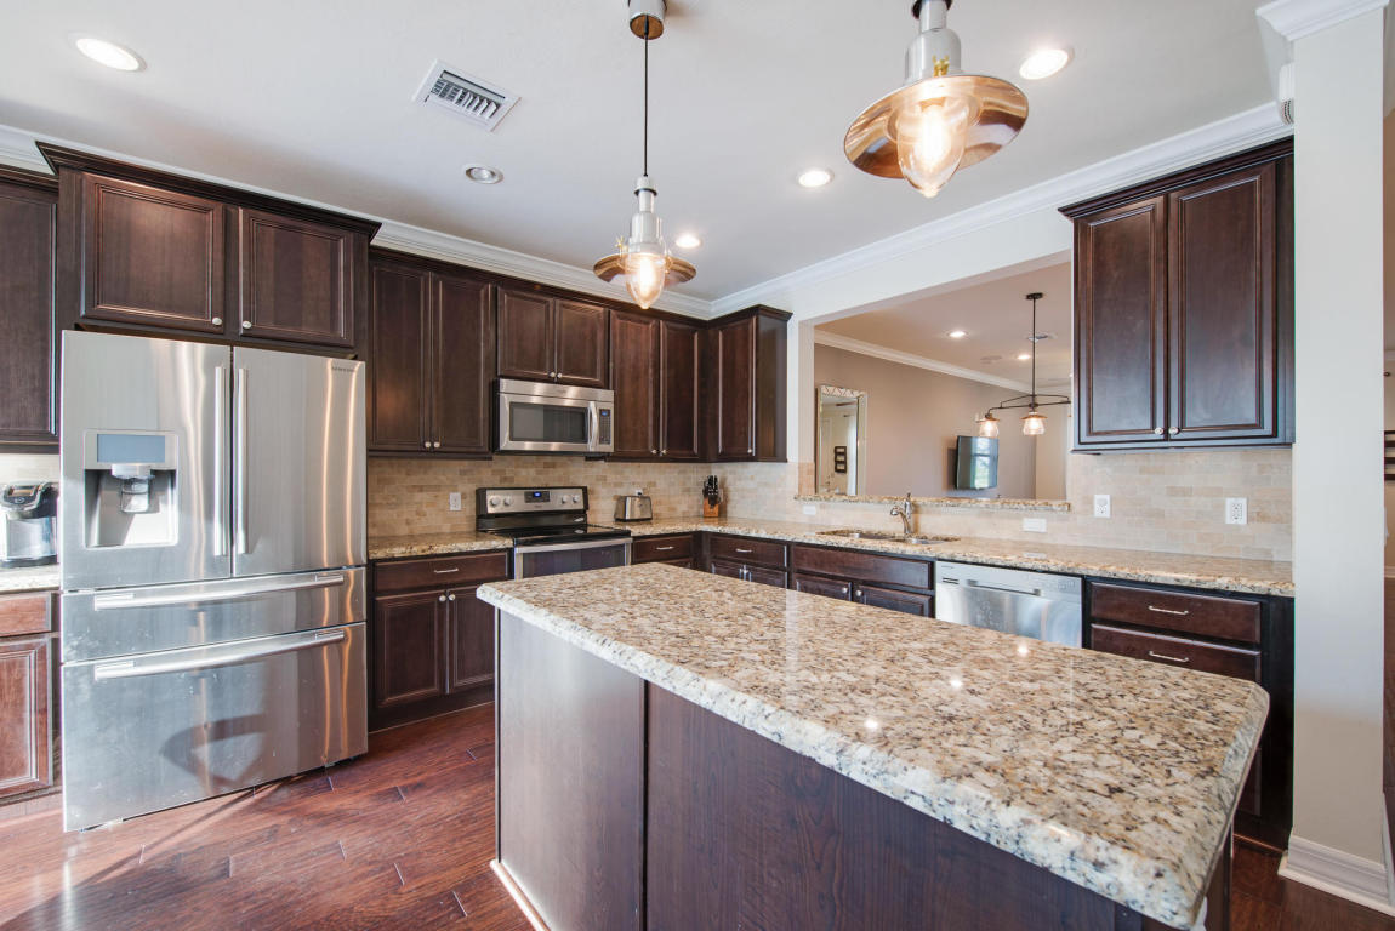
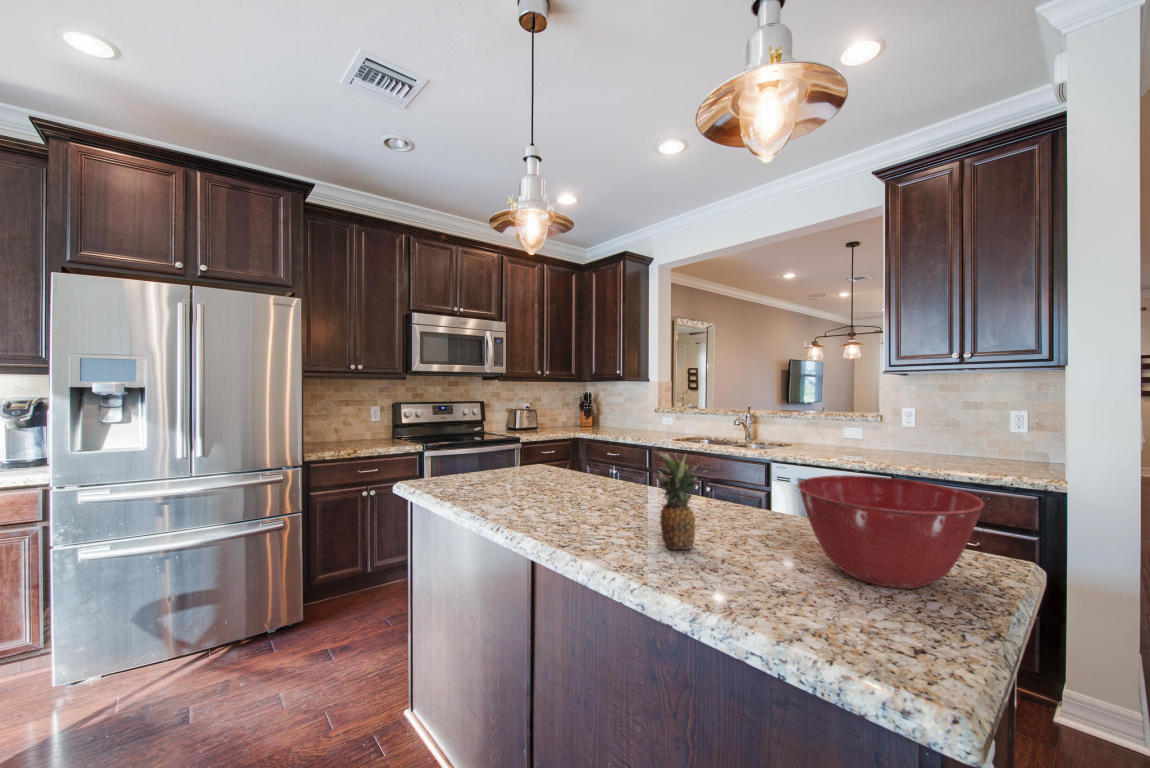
+ fruit [653,450,709,552]
+ mixing bowl [796,474,985,590]
